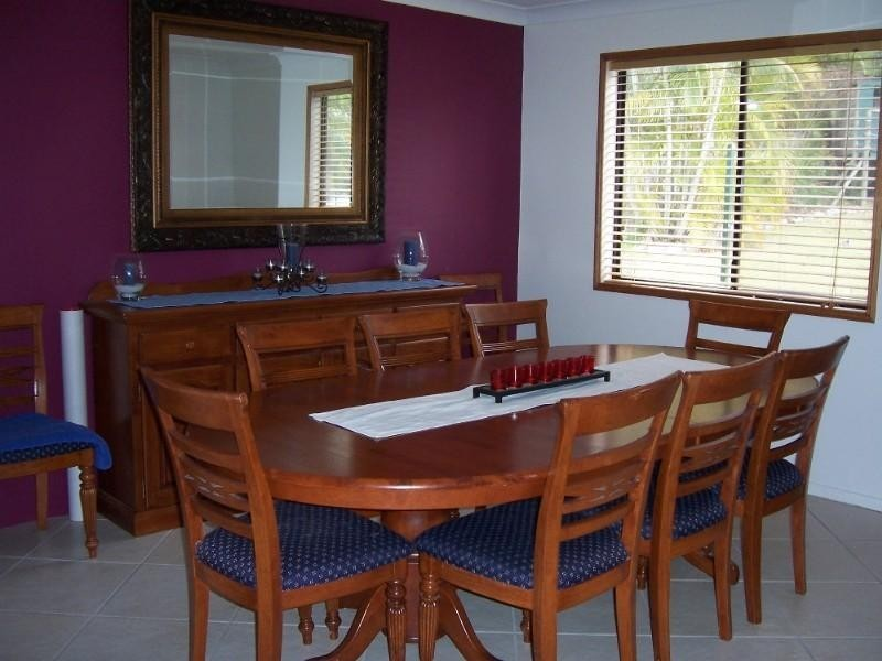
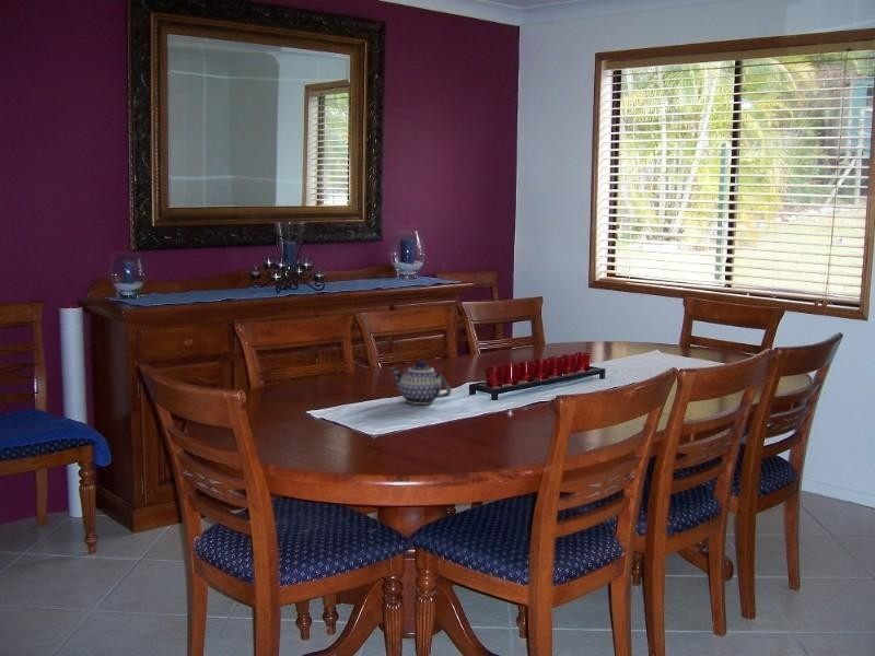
+ teapot [388,360,453,406]
